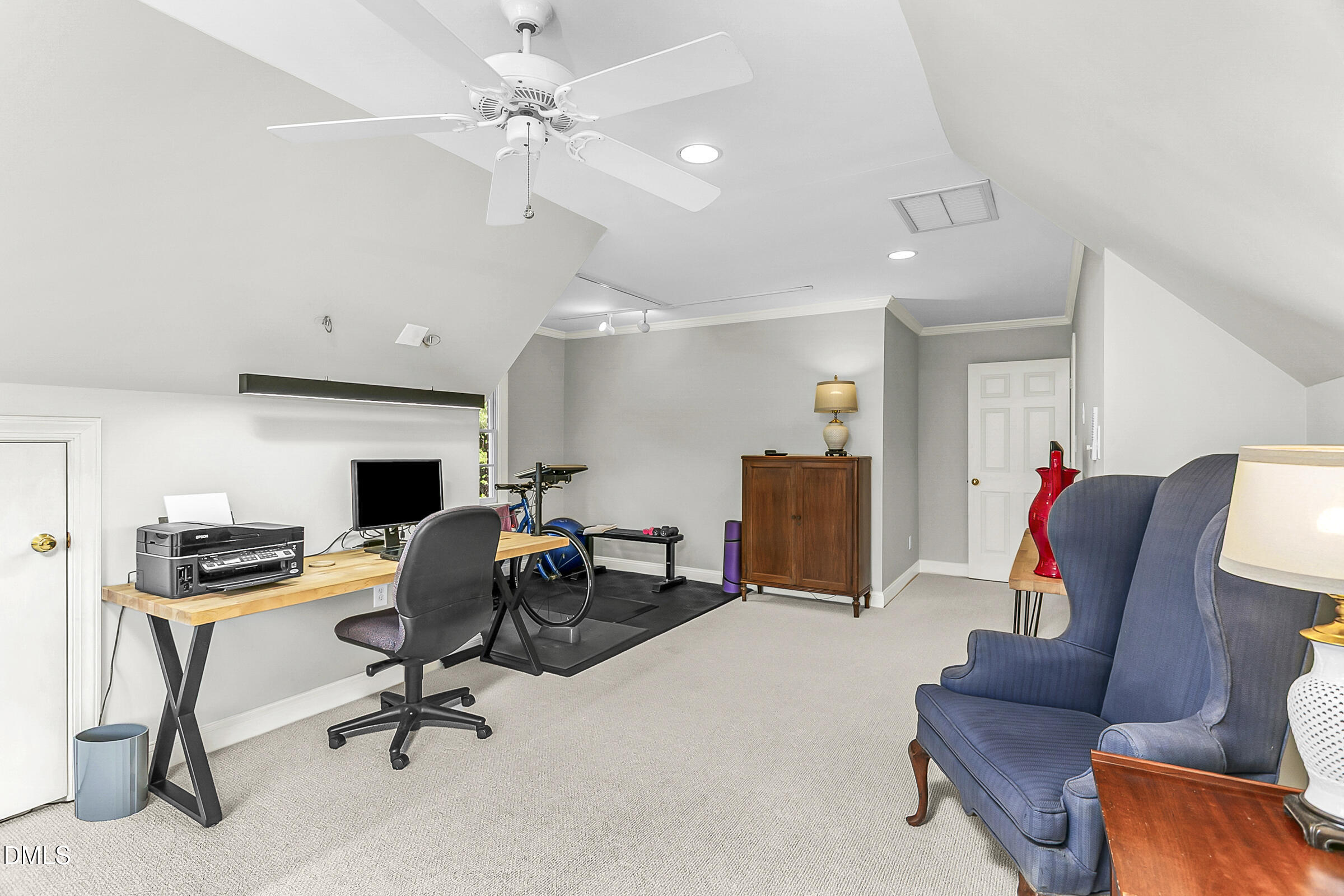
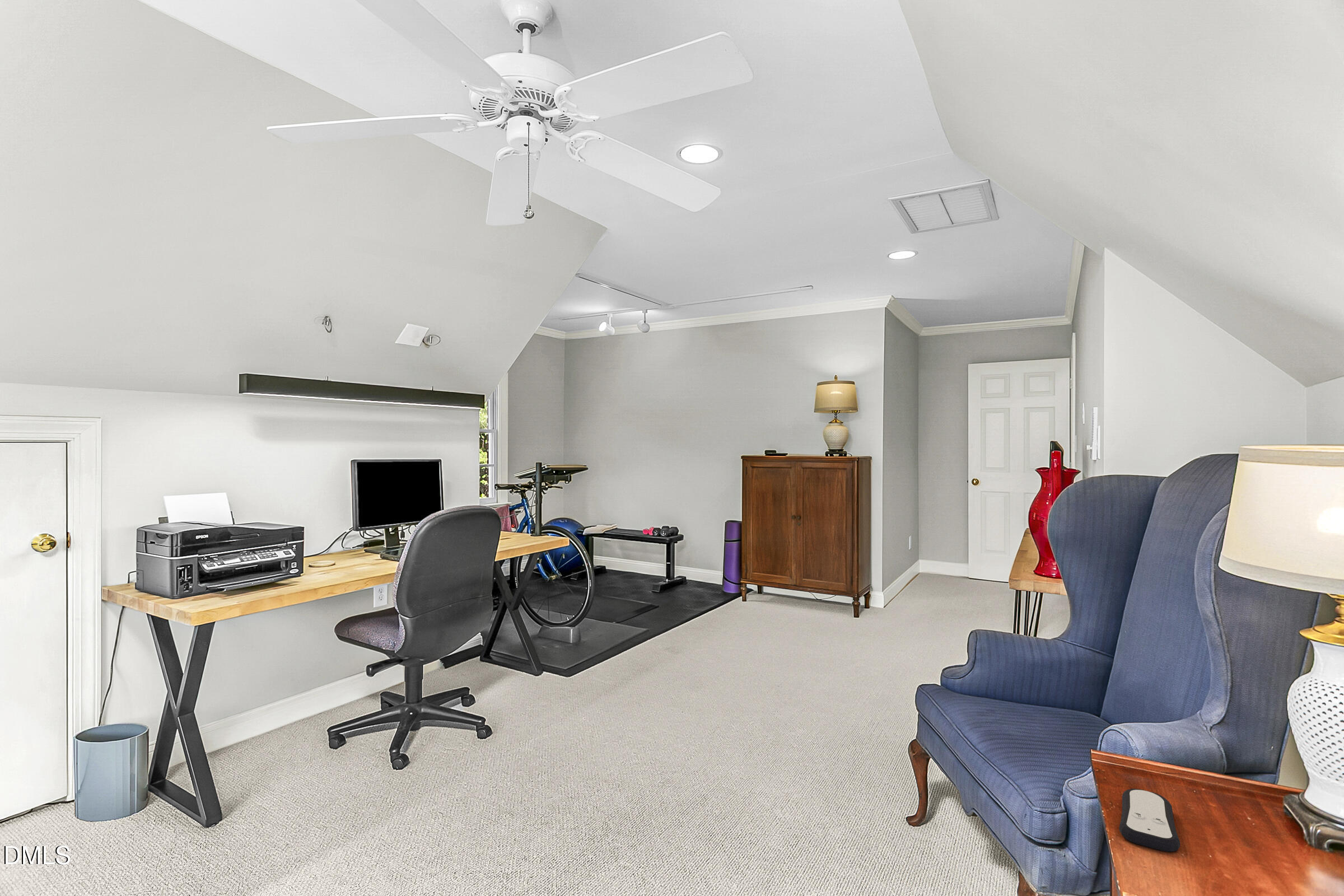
+ remote control [1118,788,1180,852]
